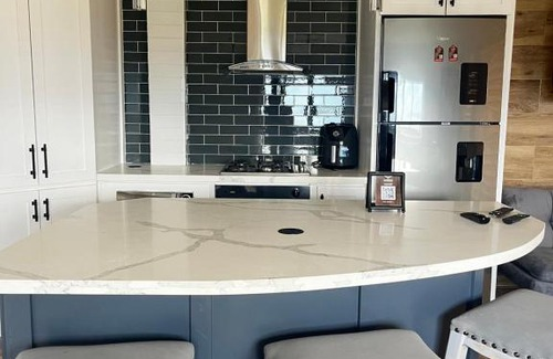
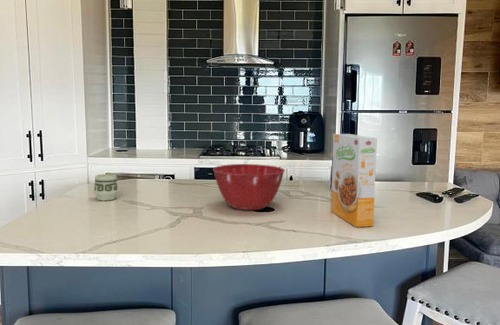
+ mixing bowl [212,163,286,211]
+ cup [93,173,119,201]
+ cereal box [330,133,378,228]
